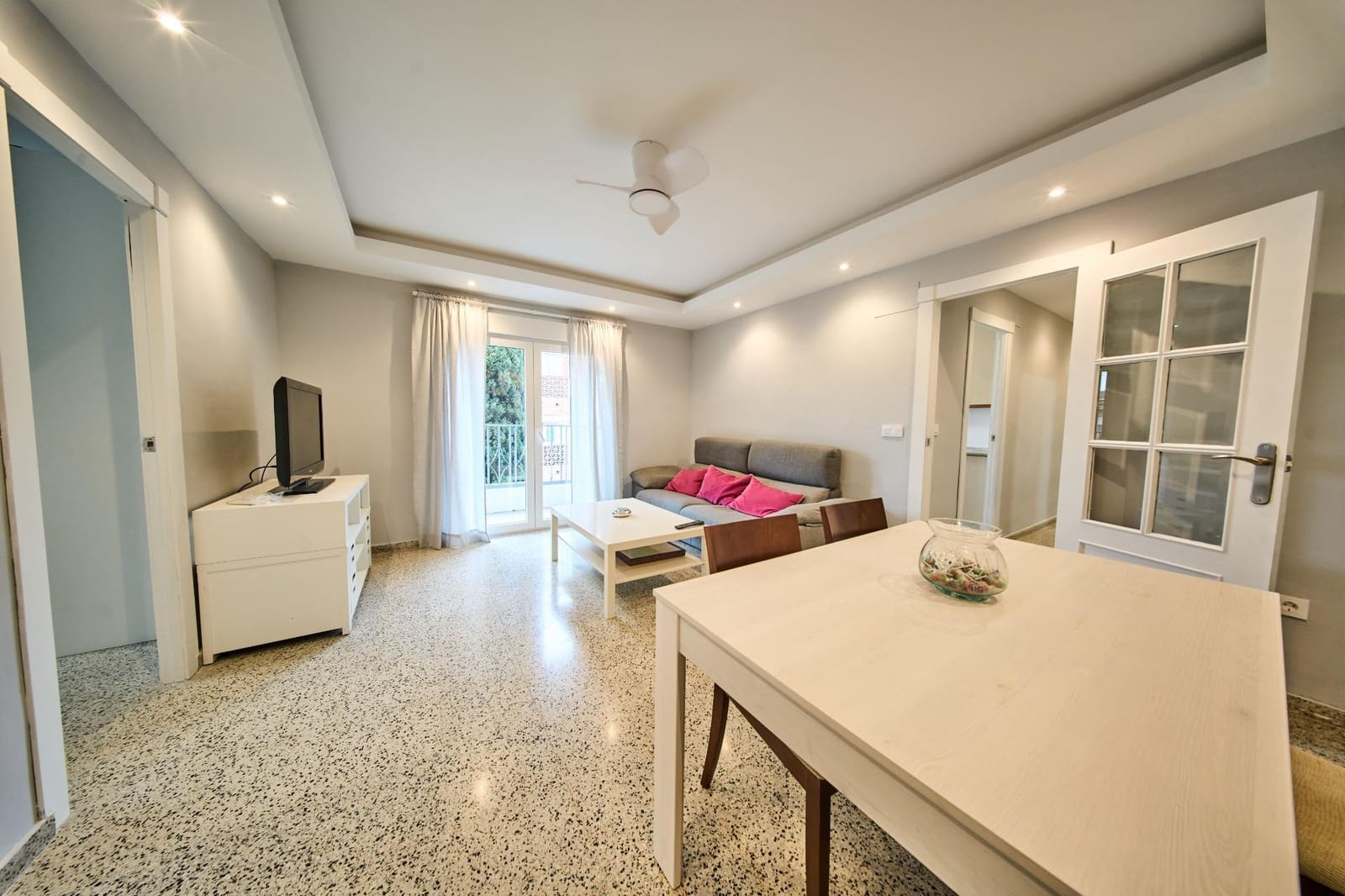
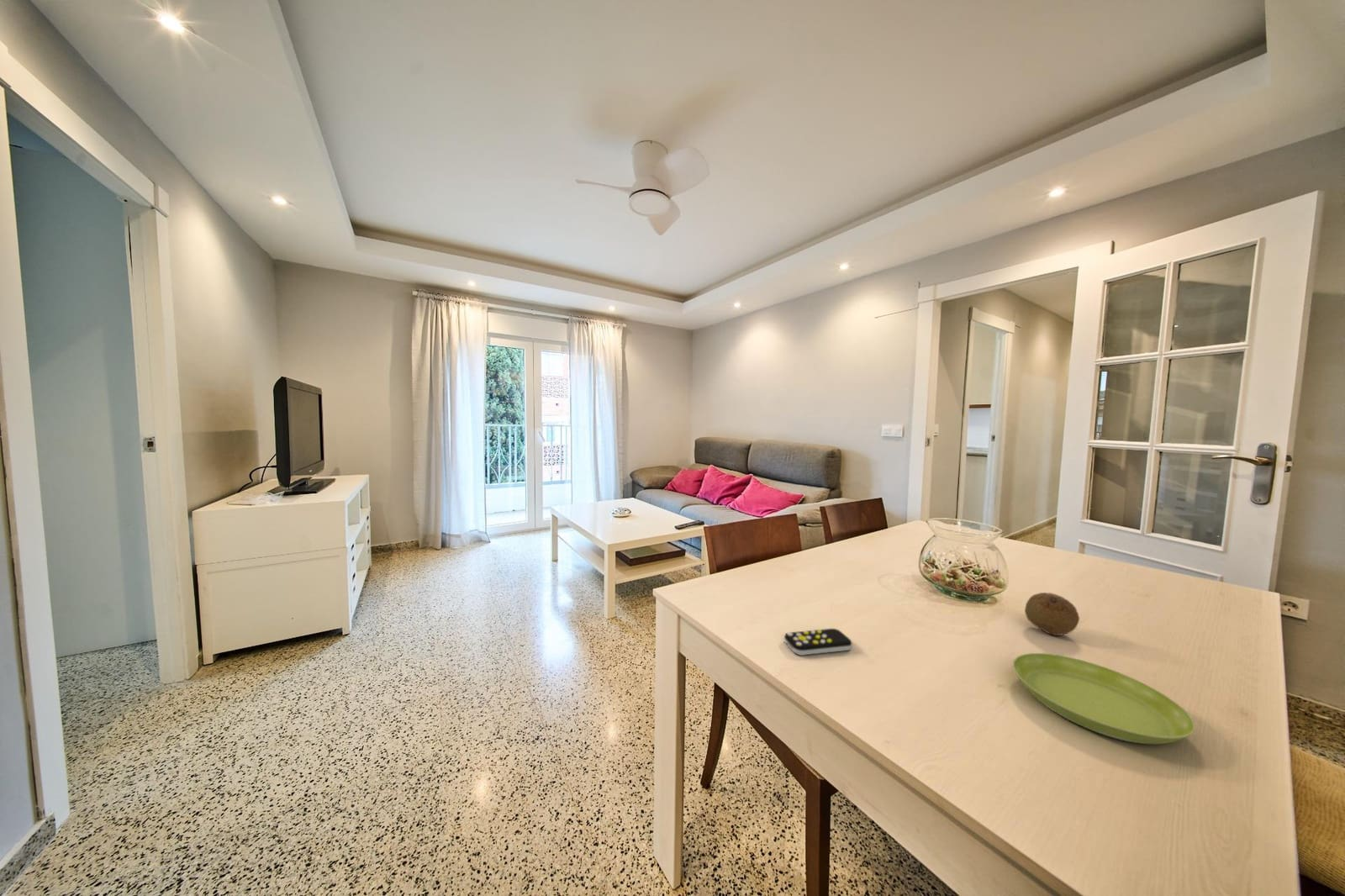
+ saucer [1011,652,1196,745]
+ remote control [783,628,852,656]
+ fruit [1024,592,1080,636]
